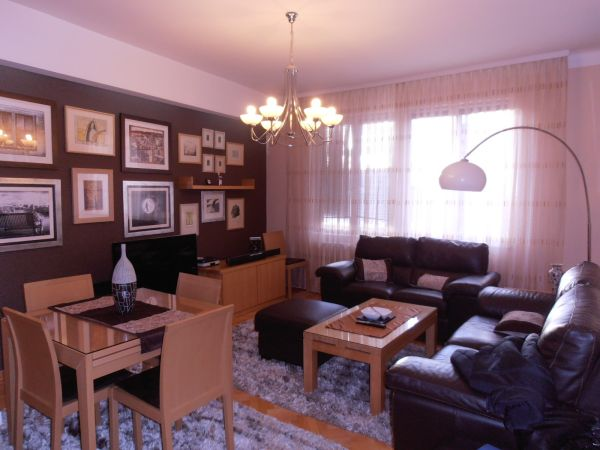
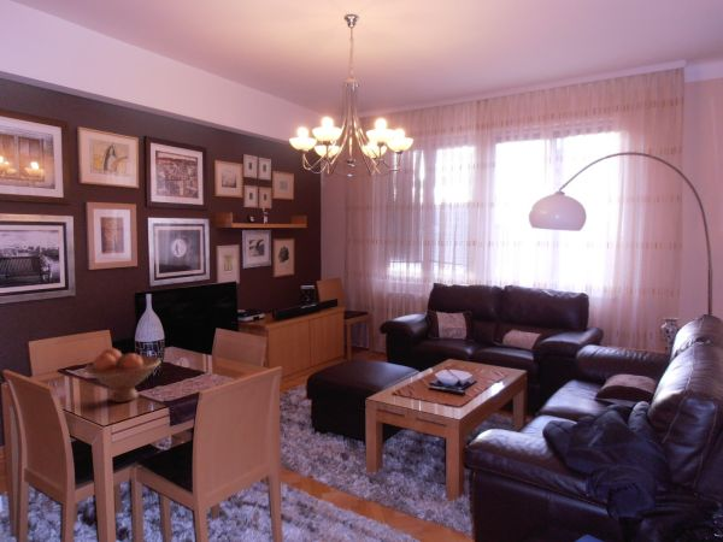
+ fruit bowl [84,347,161,403]
